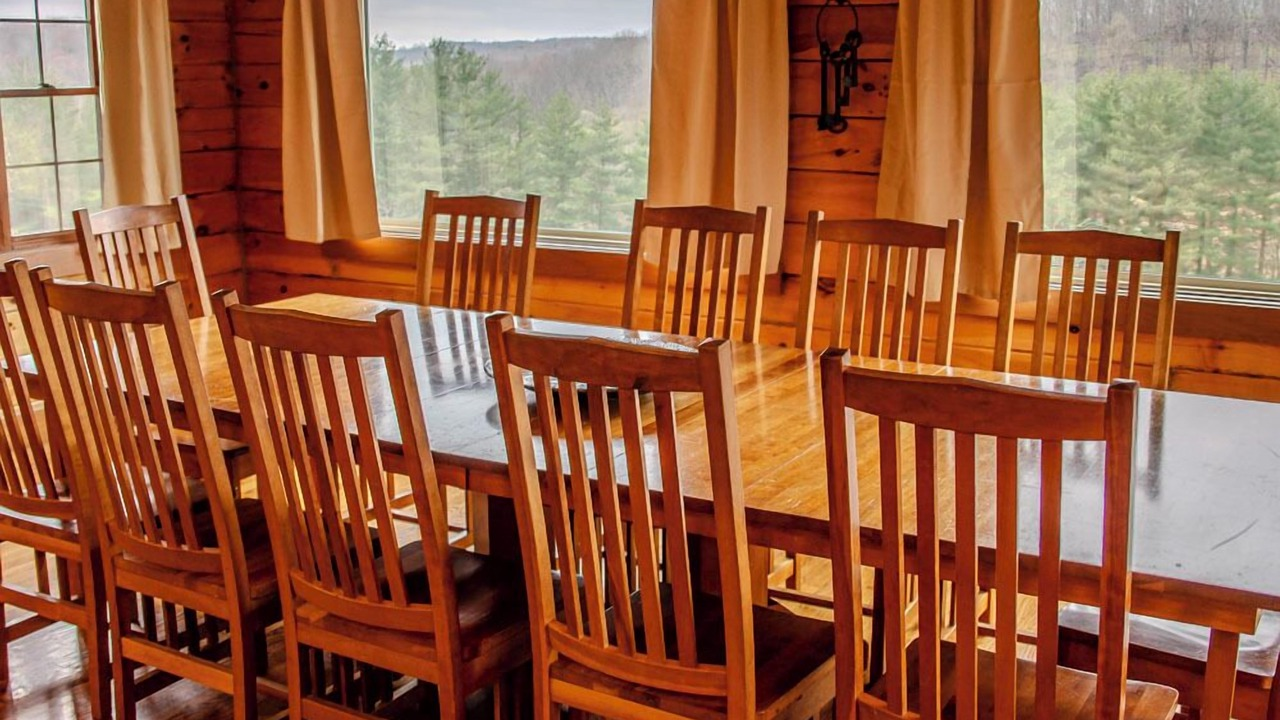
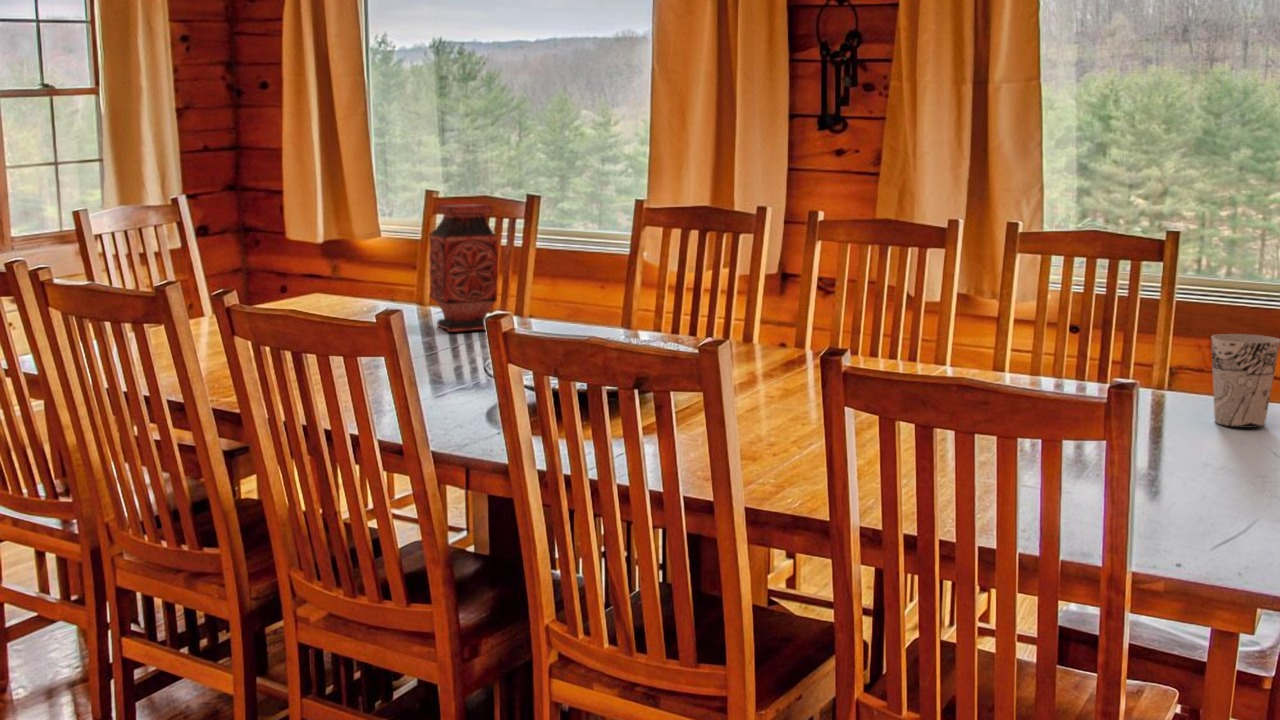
+ cup [1210,333,1280,429]
+ vase [428,203,499,333]
